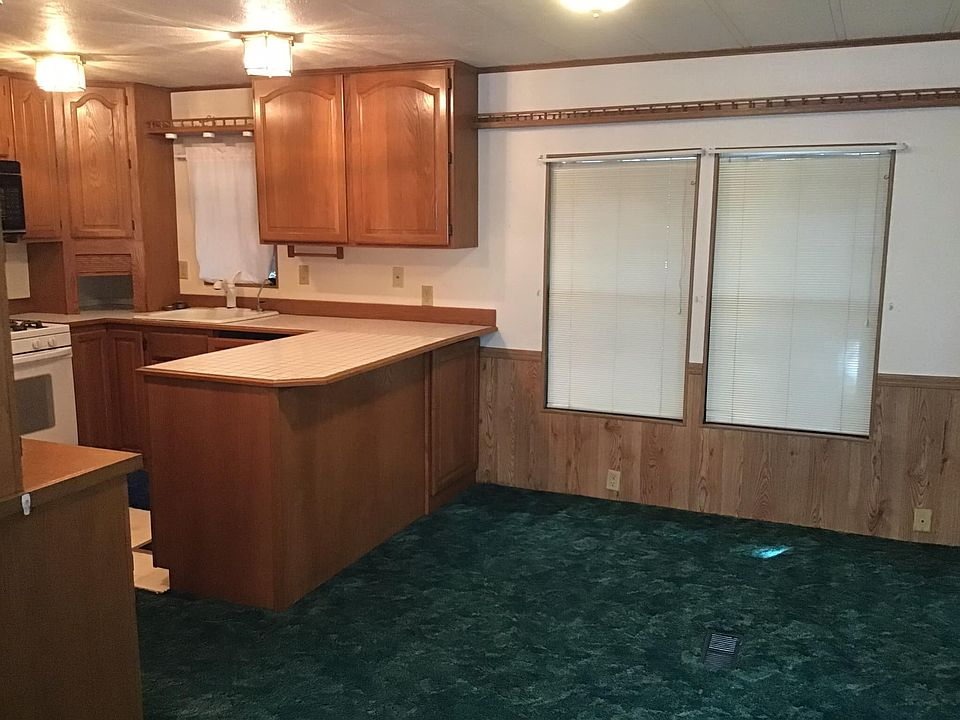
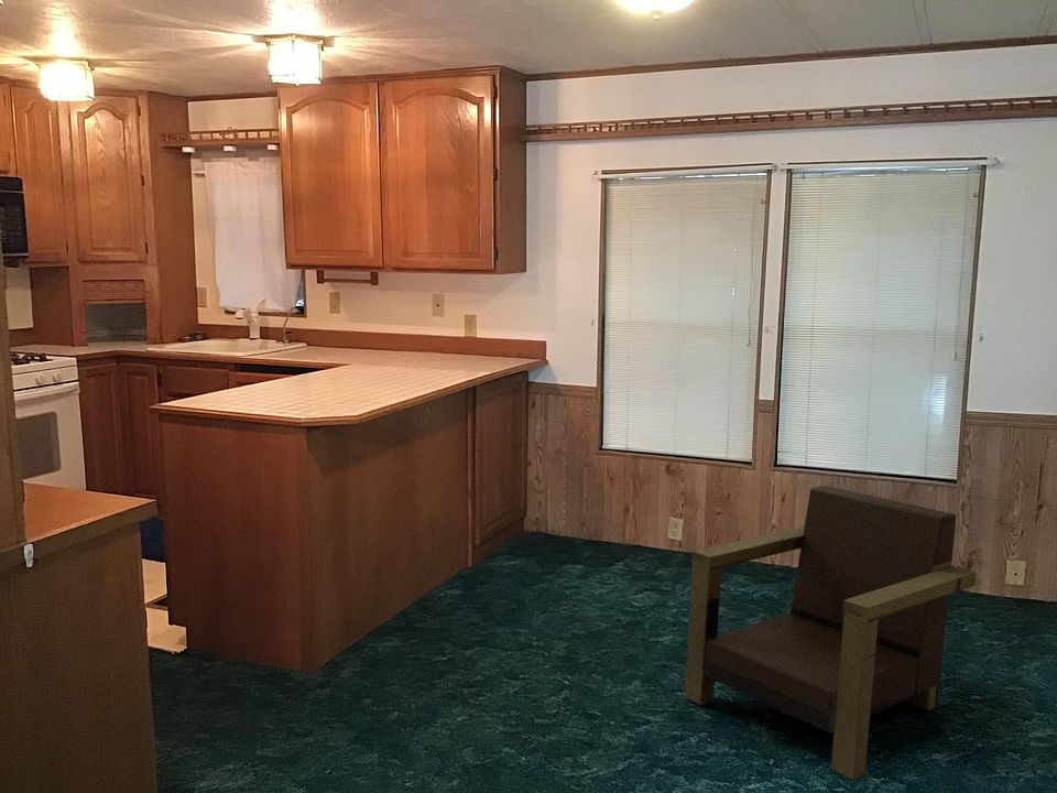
+ armchair [684,485,978,781]
